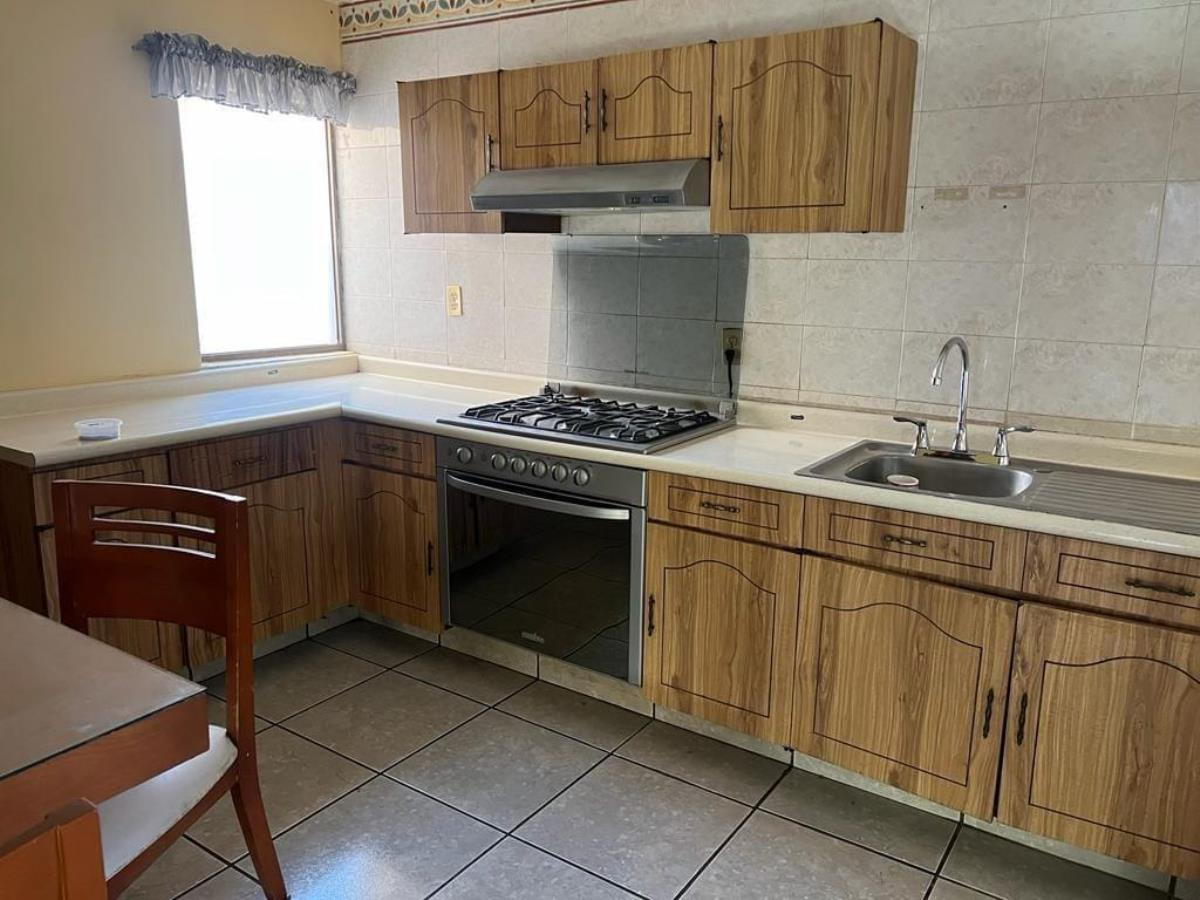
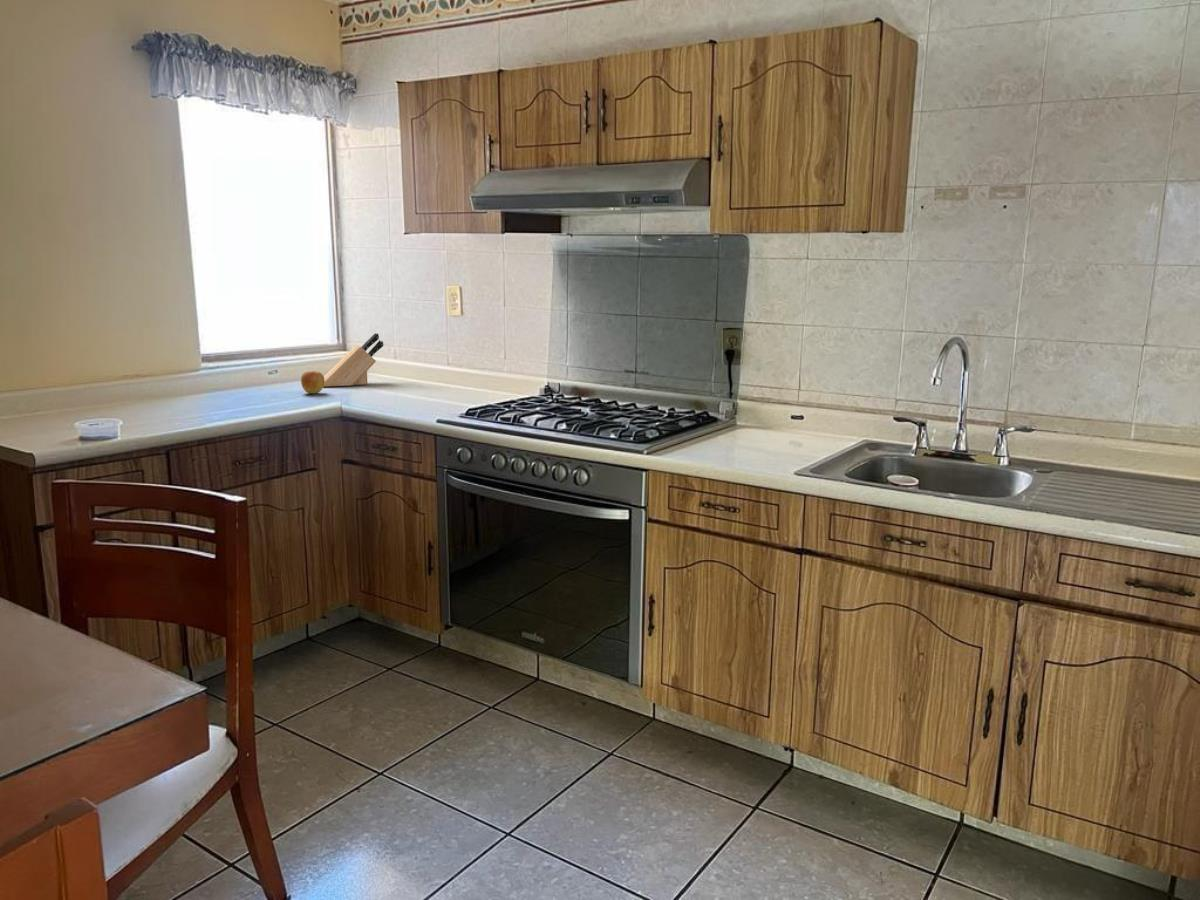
+ apple [300,370,325,395]
+ knife block [324,332,384,387]
